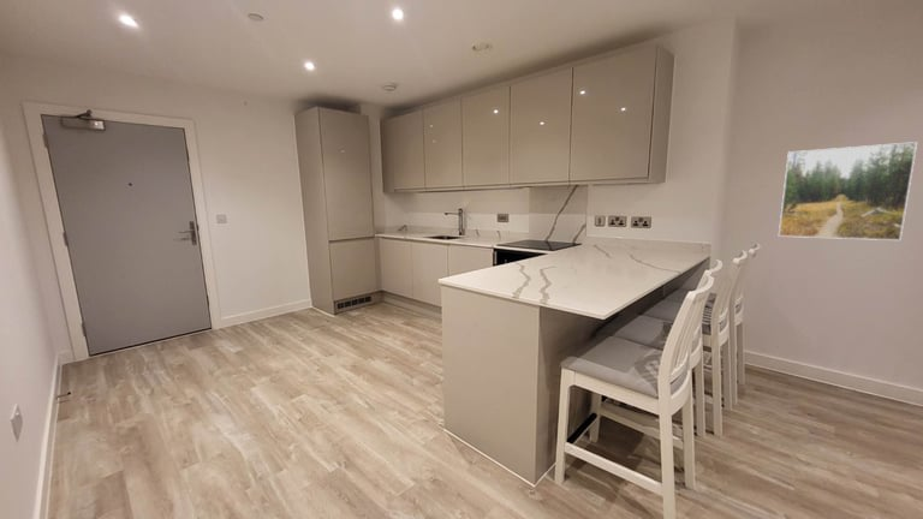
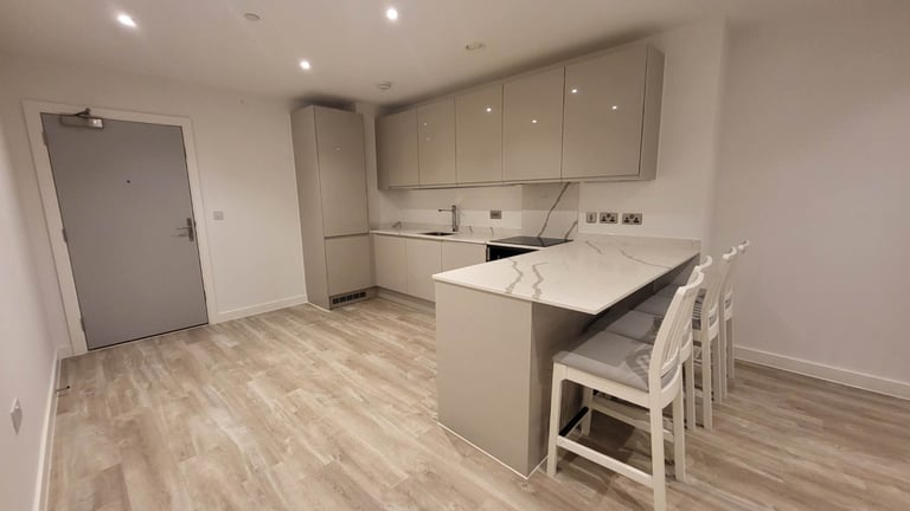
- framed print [778,141,918,241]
